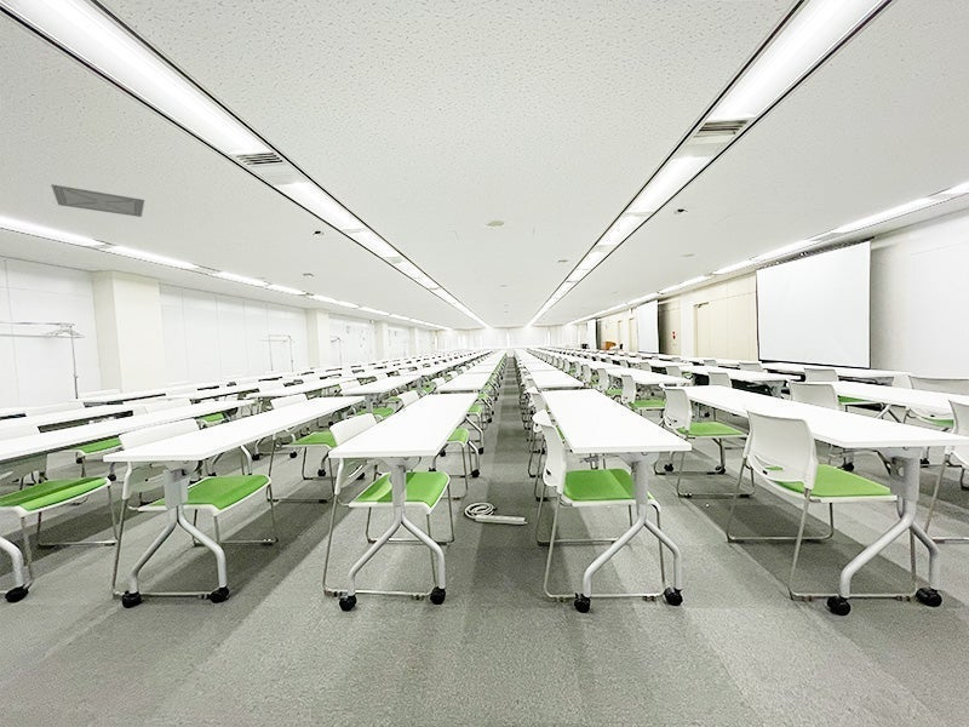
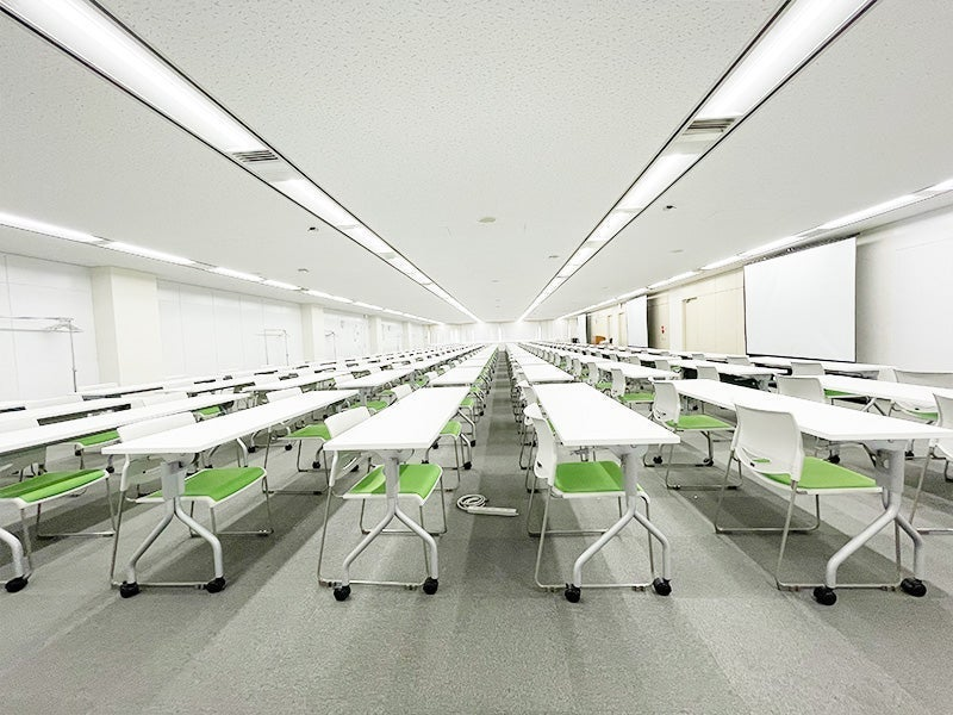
- ceiling vent [50,183,145,218]
